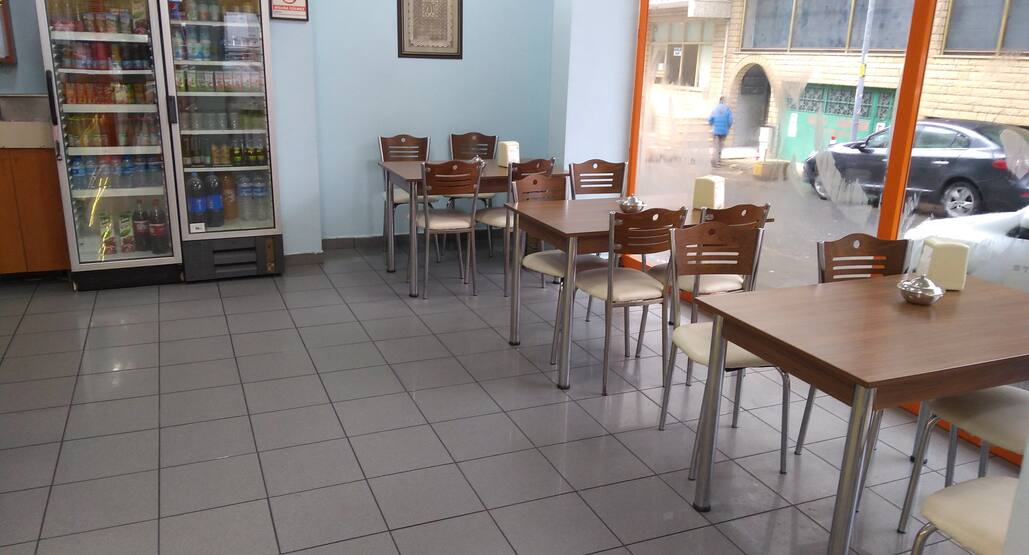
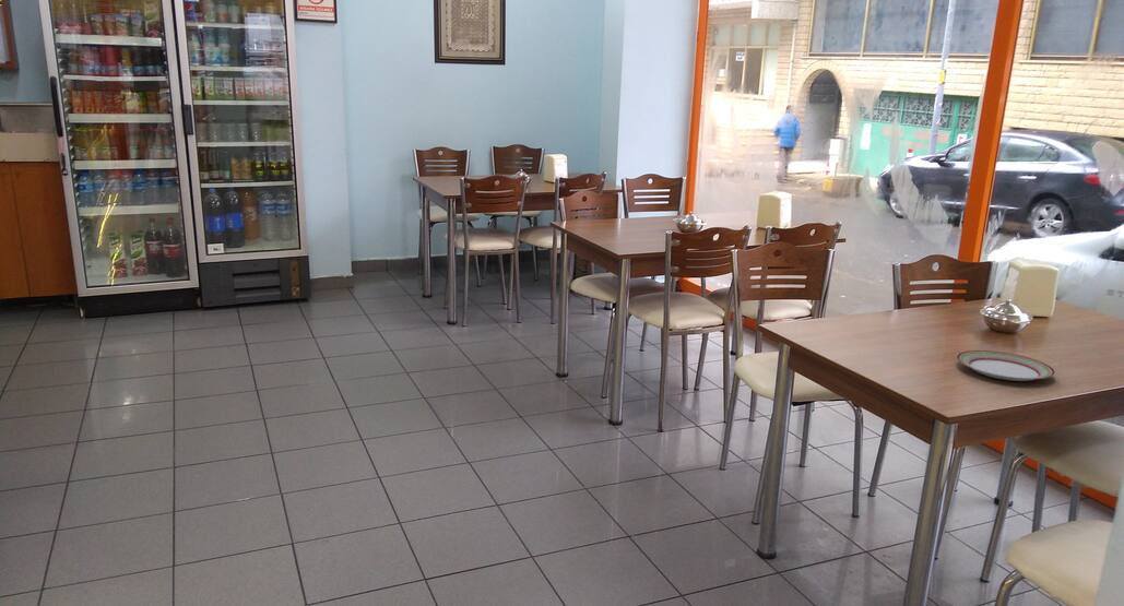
+ plate [956,349,1056,382]
